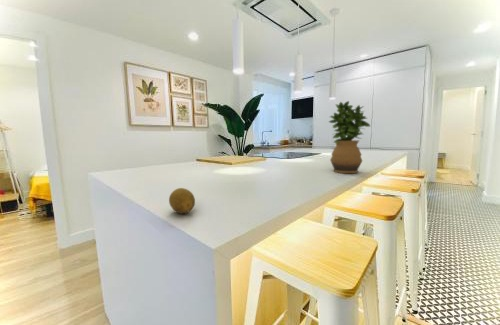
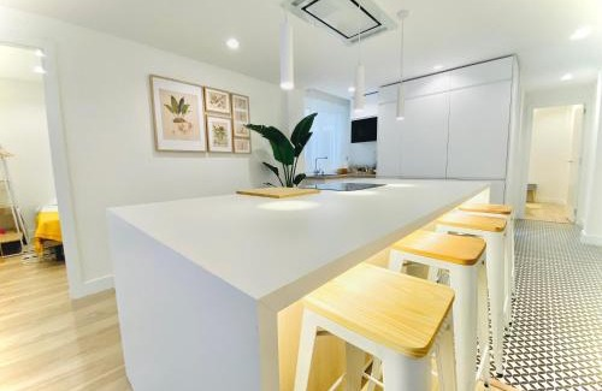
- potted plant [328,100,371,174]
- fruit [168,187,196,214]
